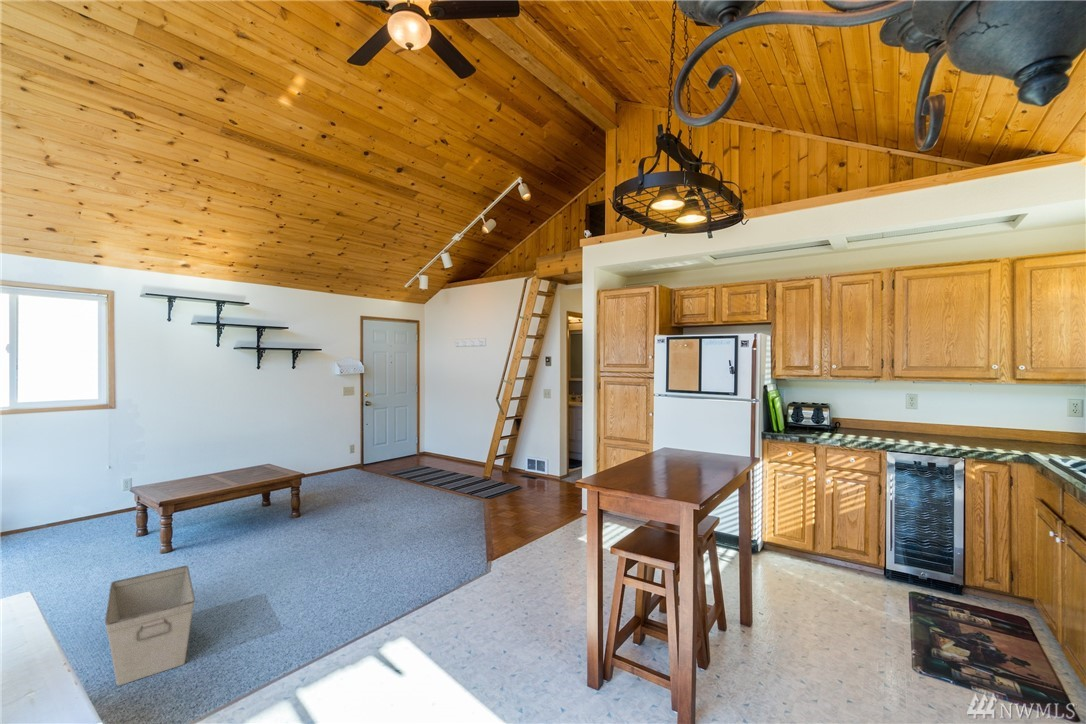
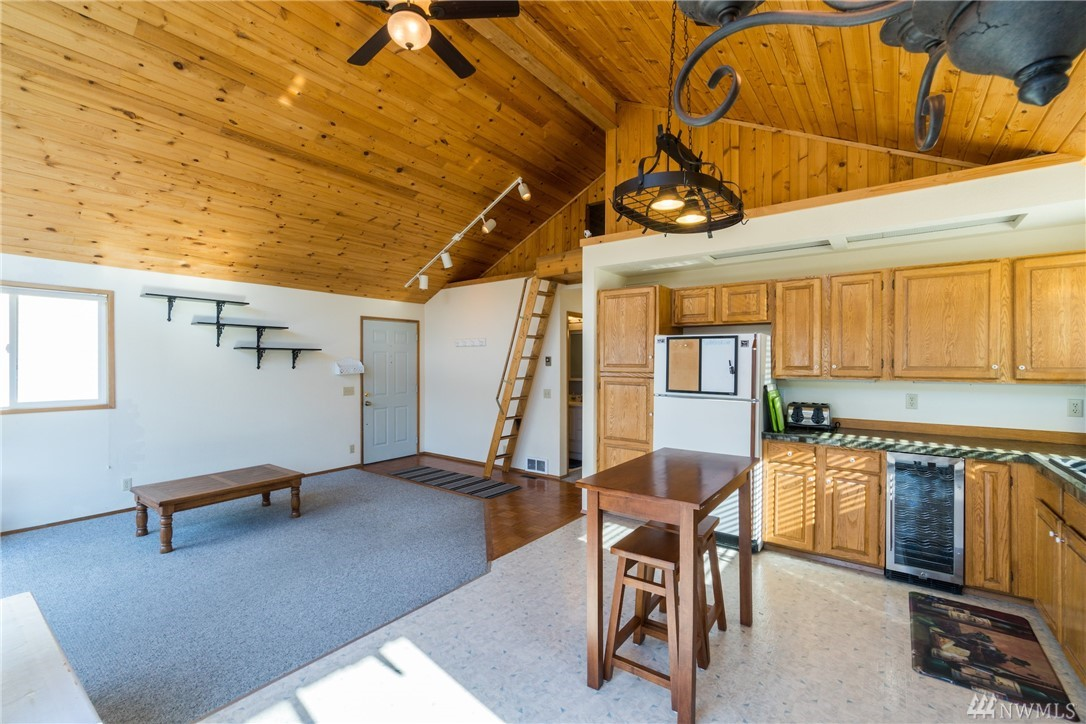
- storage bin [104,565,196,687]
